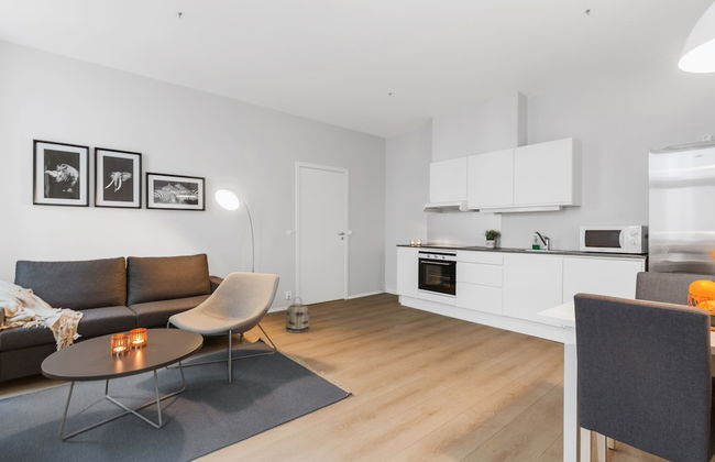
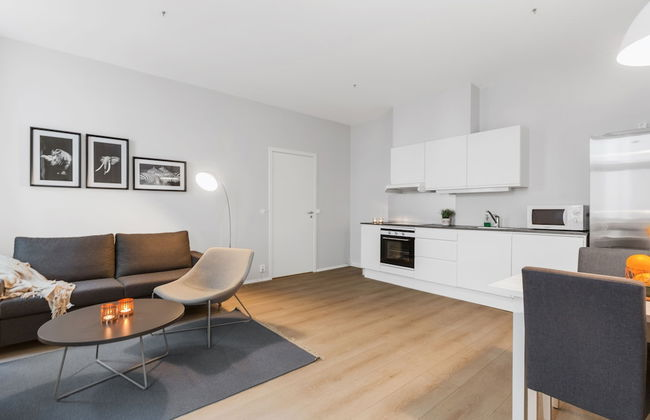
- basket [285,296,310,333]
